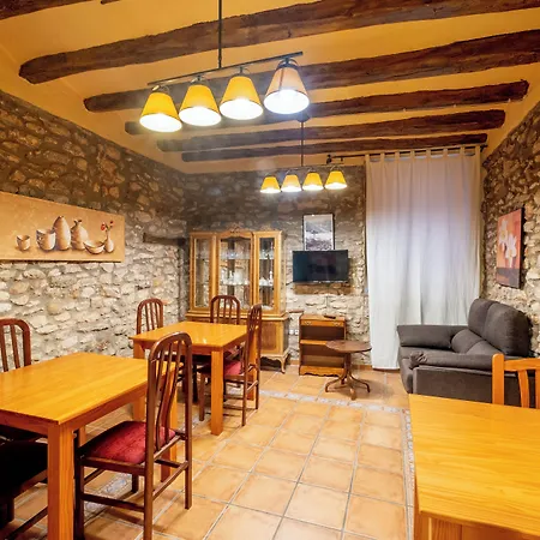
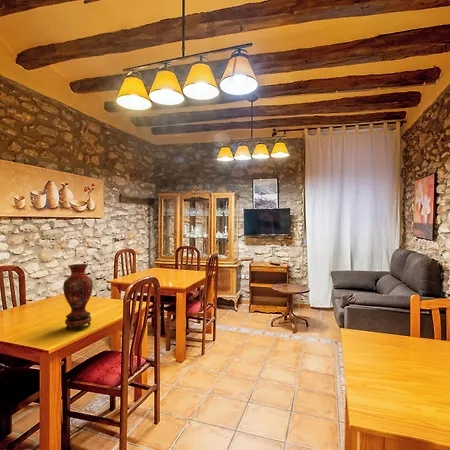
+ vase [62,263,94,331]
